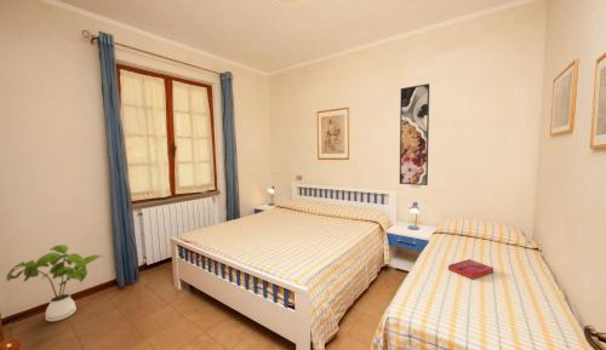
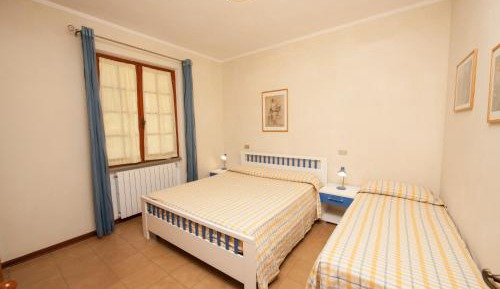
- hardback book [447,258,496,280]
- house plant [5,243,103,322]
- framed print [399,82,430,187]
